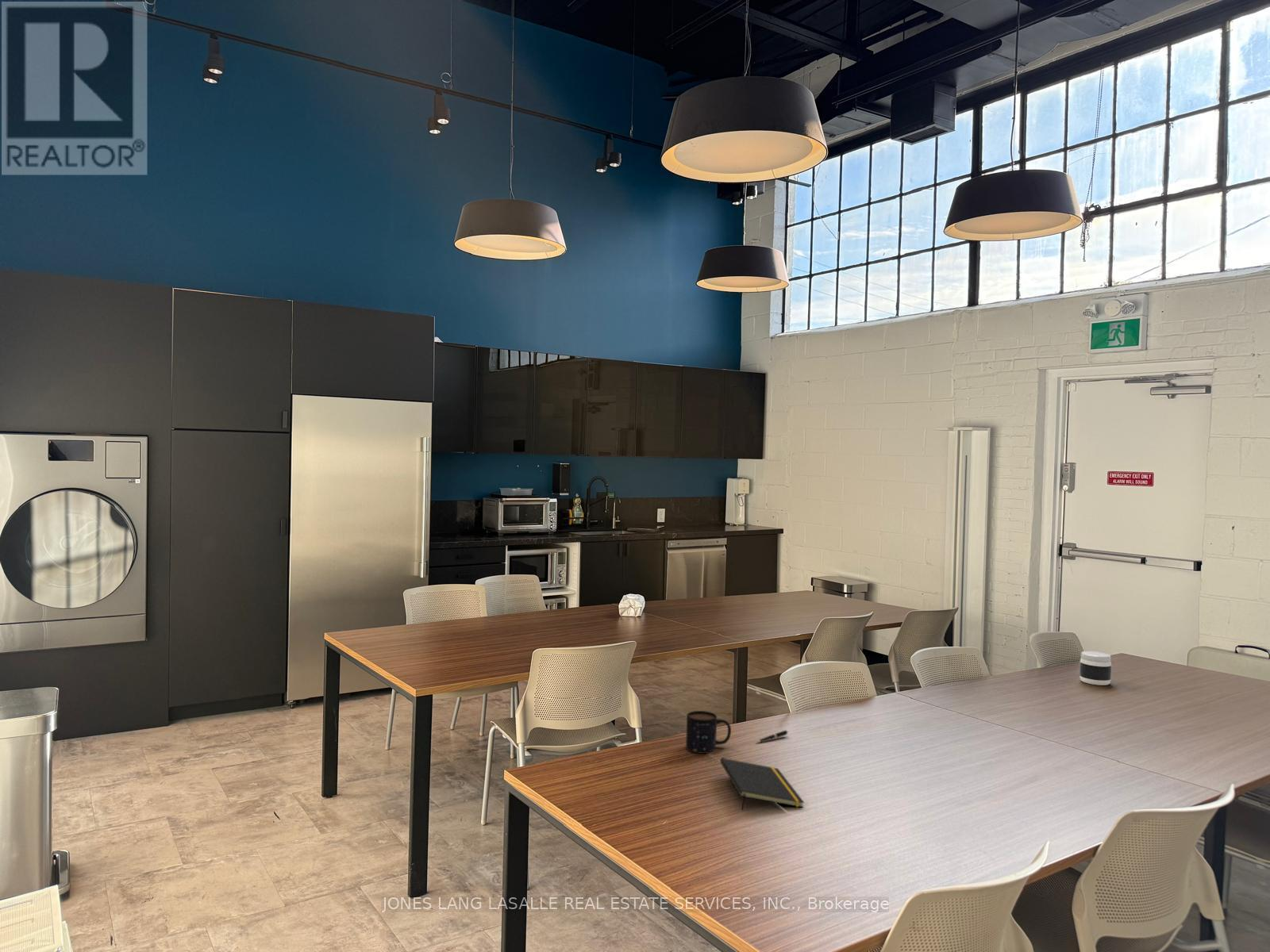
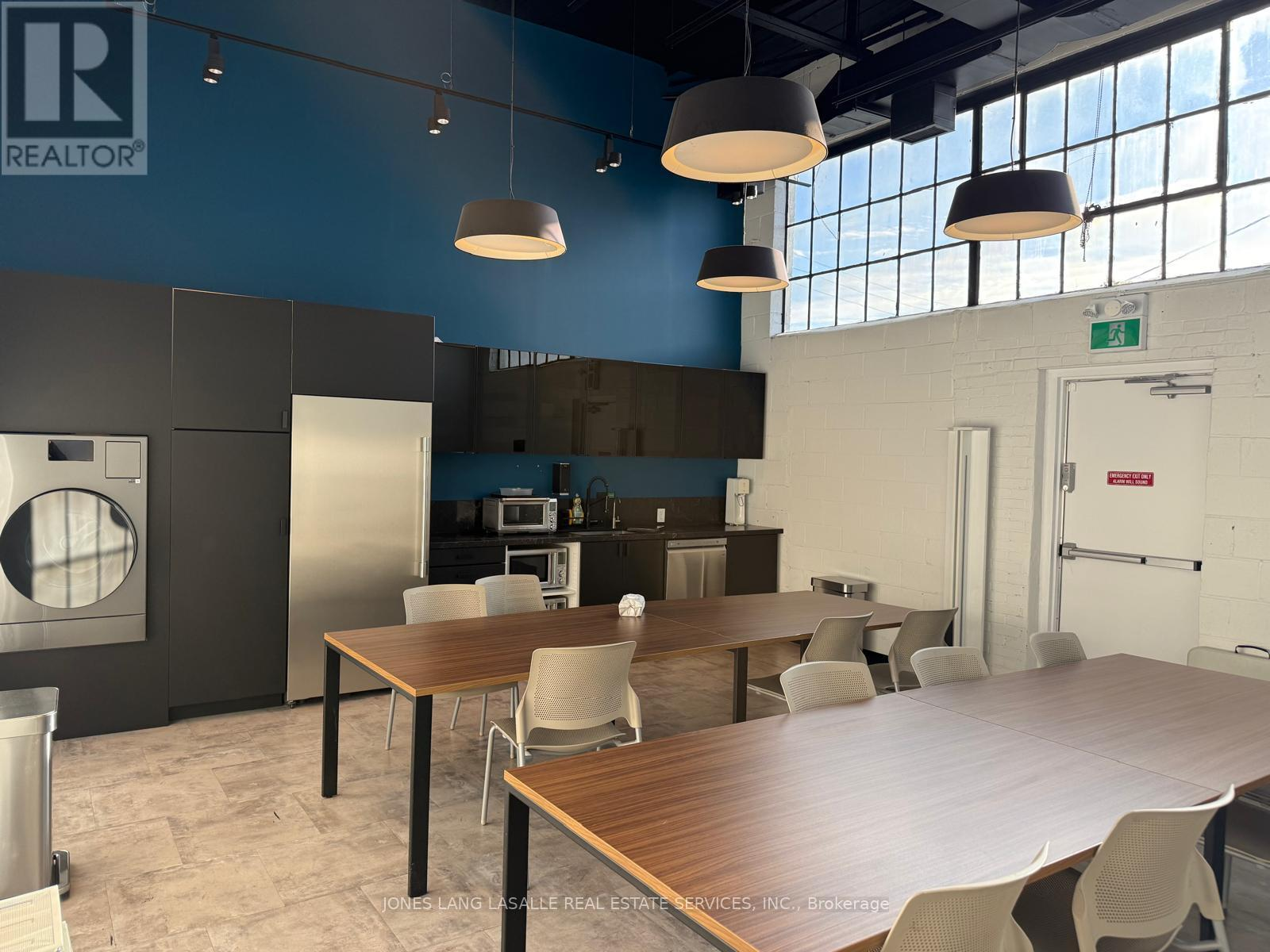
- notepad [719,757,805,811]
- mug [685,710,732,754]
- pen [755,729,789,743]
- jar [1079,651,1113,686]
